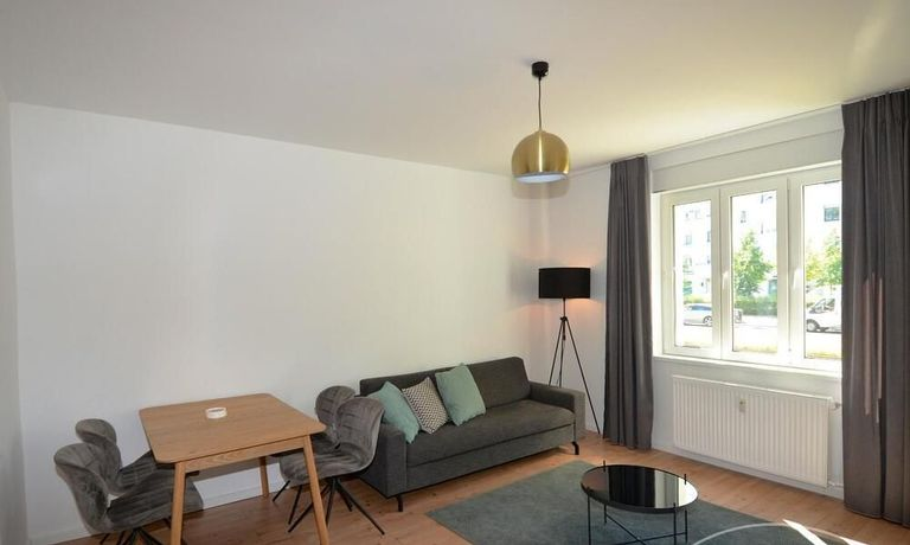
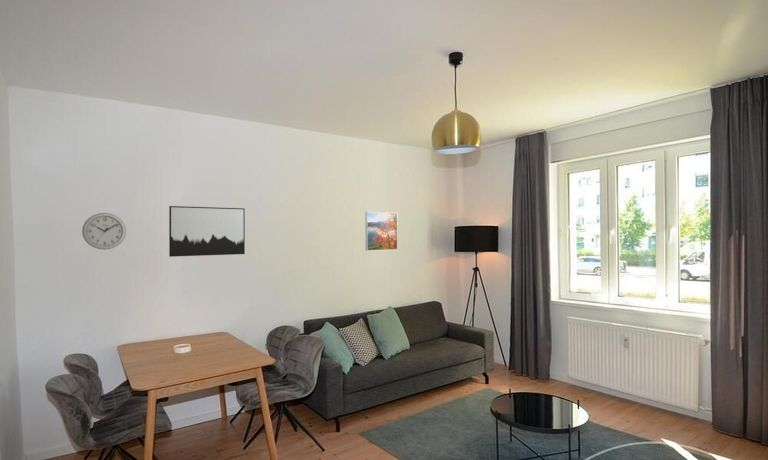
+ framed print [365,211,399,252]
+ wall clock [81,212,127,251]
+ wall art [168,205,246,258]
